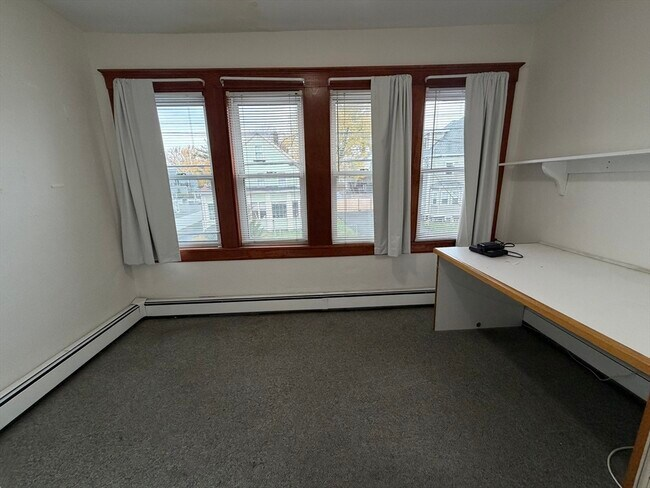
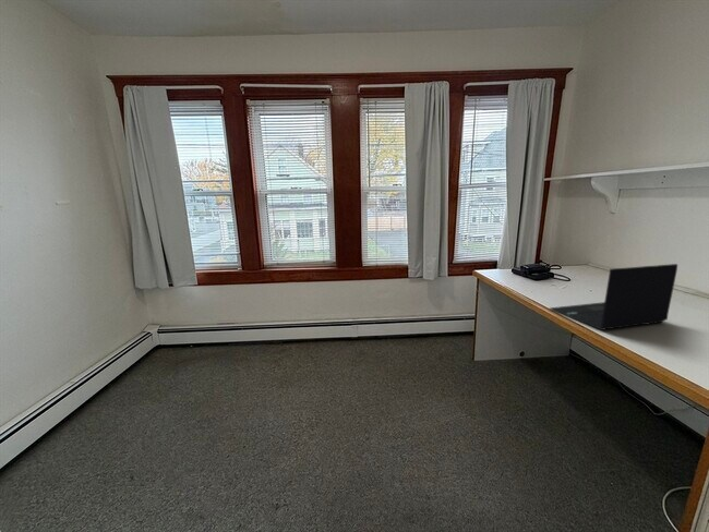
+ laptop [549,263,678,331]
